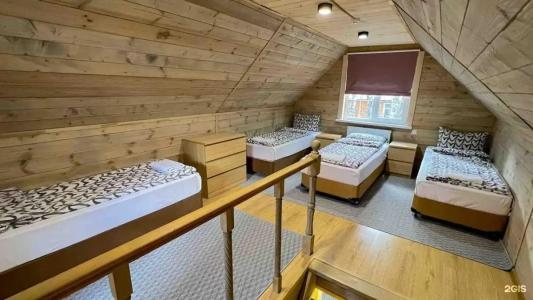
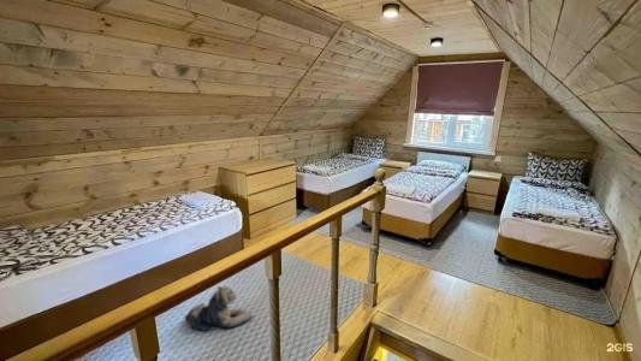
+ plush toy [184,285,254,332]
